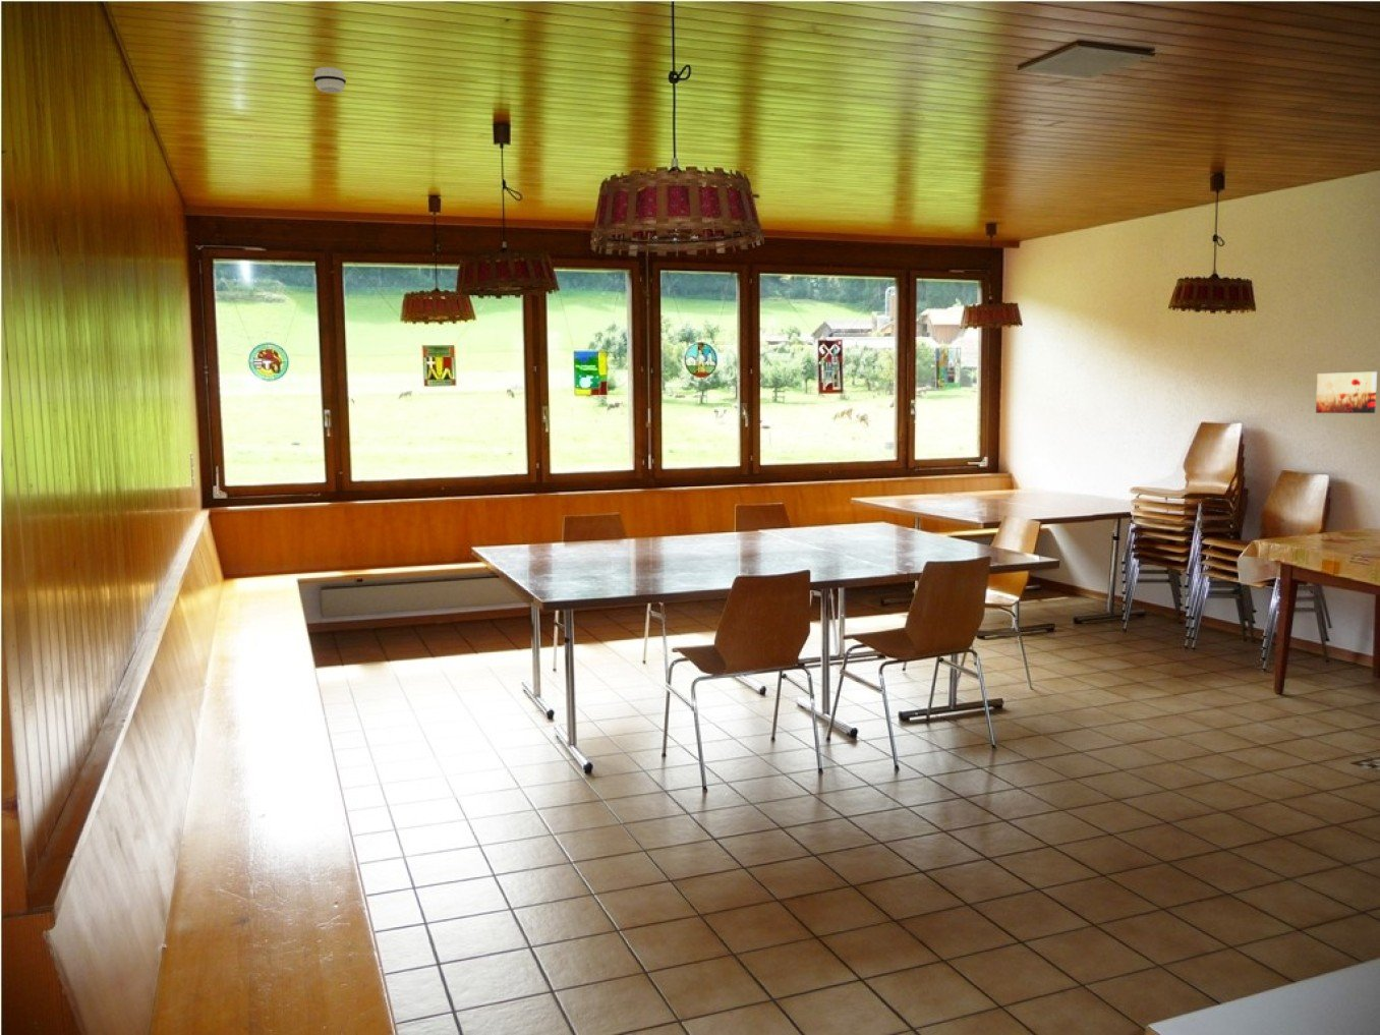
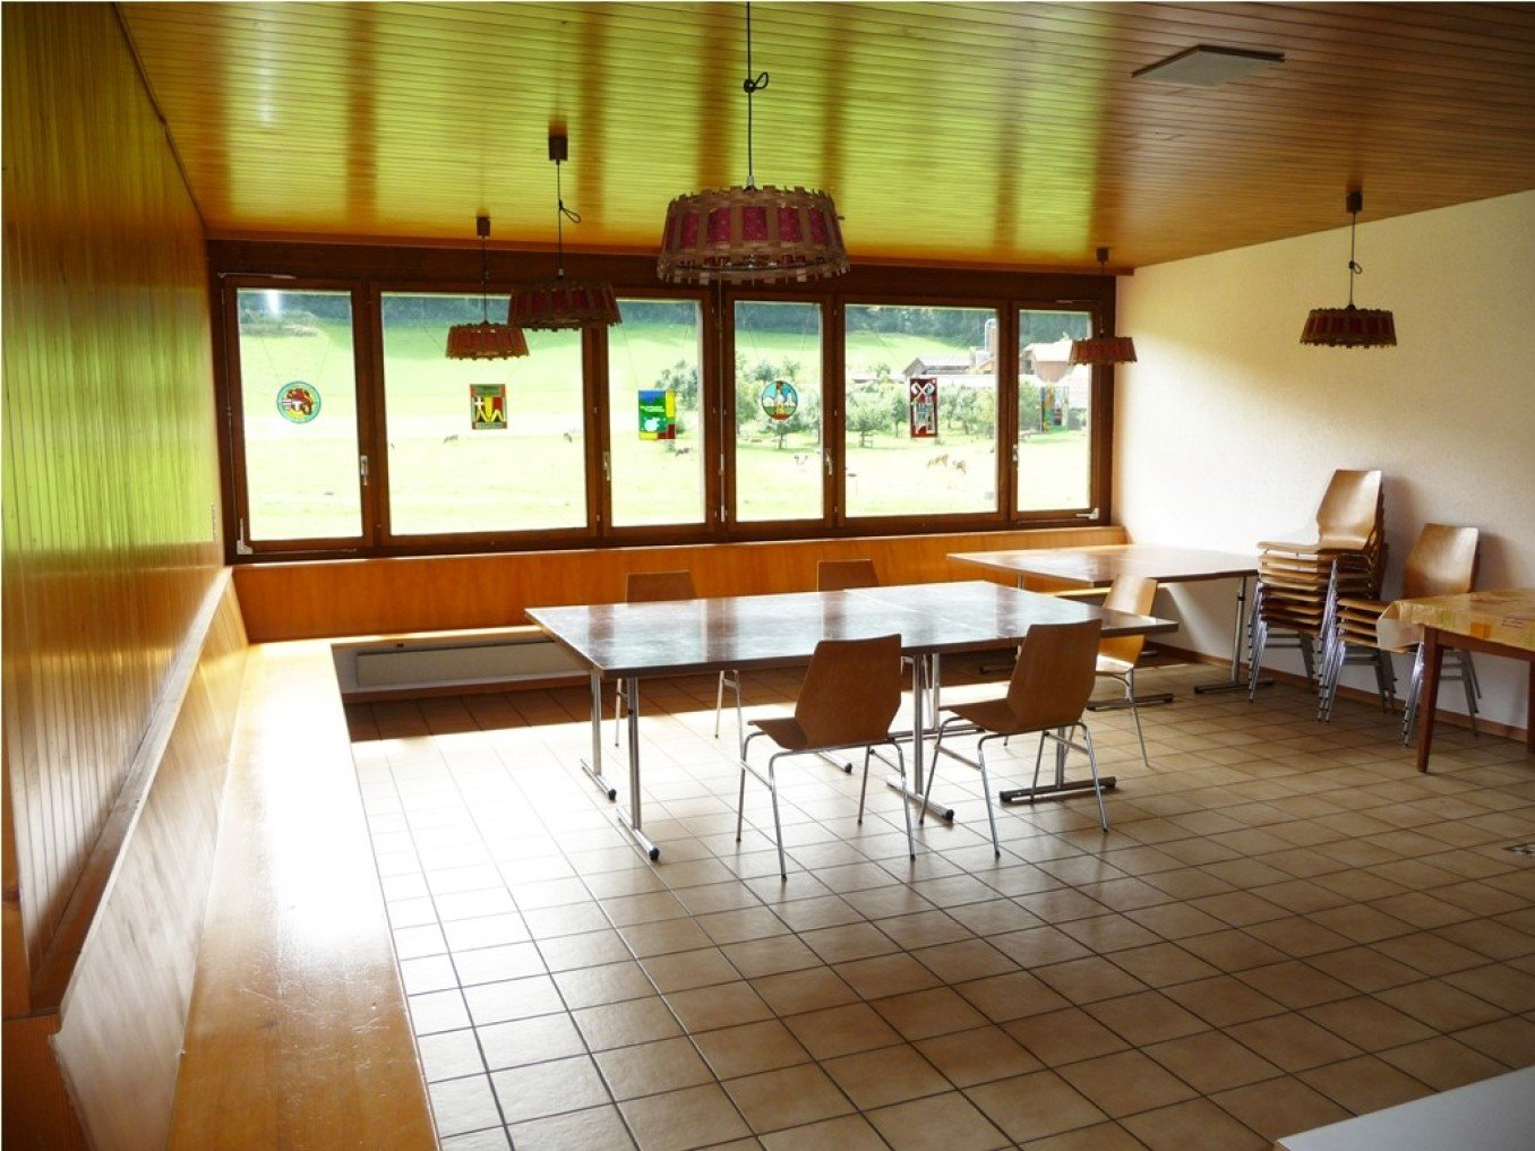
- smoke detector [313,66,347,93]
- wall art [1315,371,1378,414]
